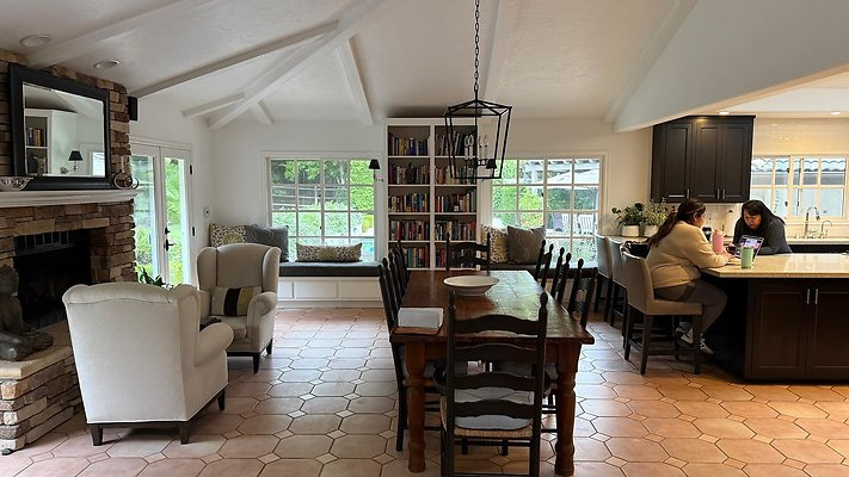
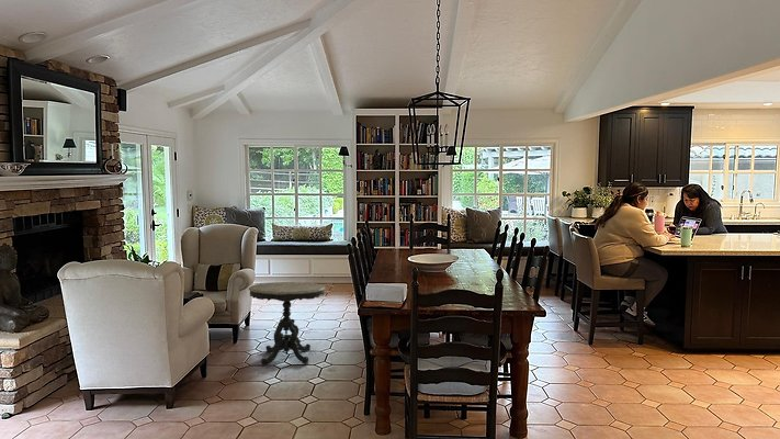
+ side table [248,281,327,367]
